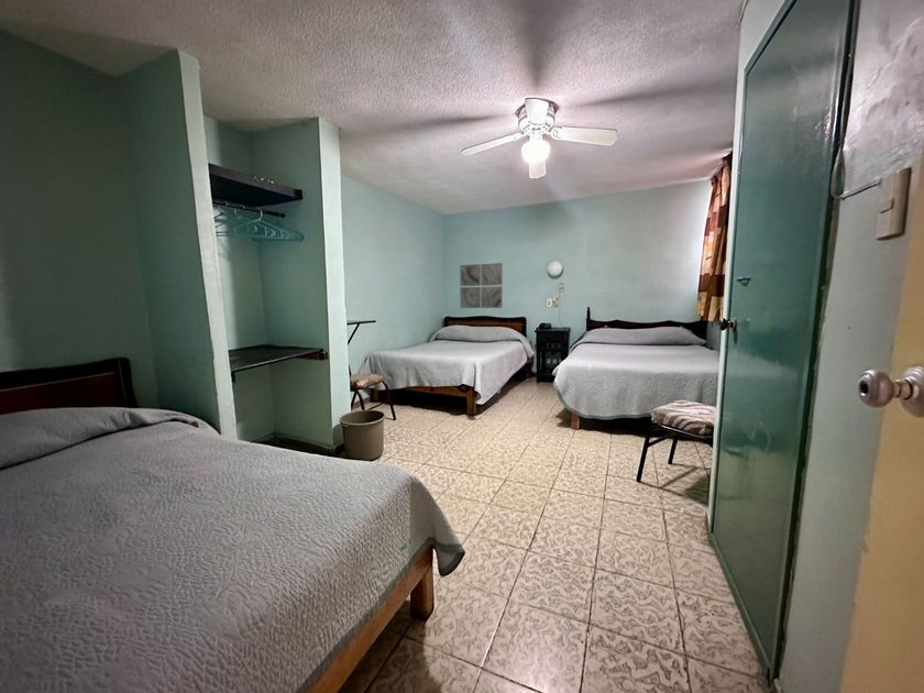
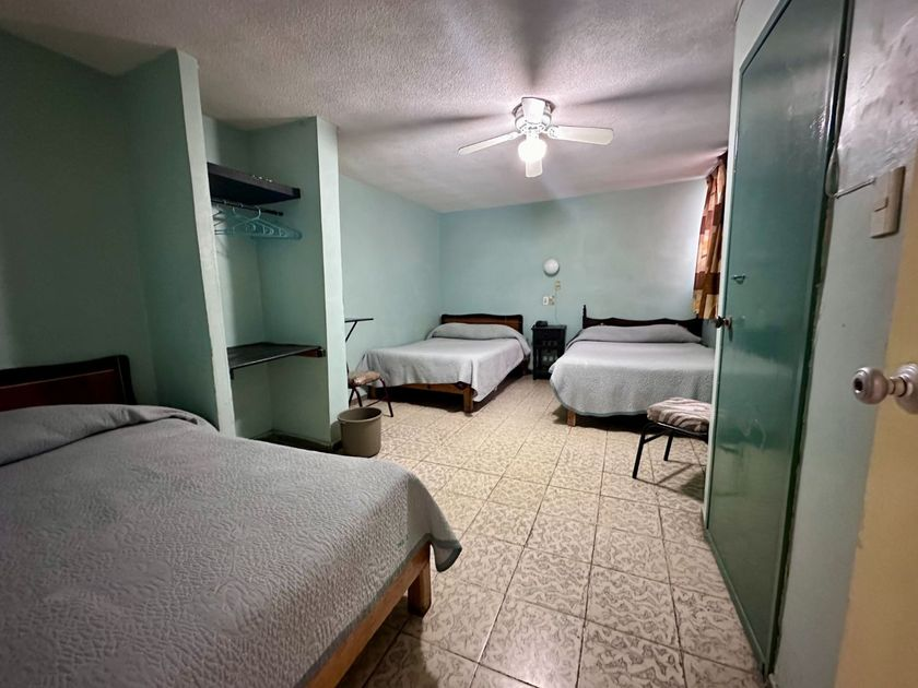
- wall art [459,262,504,309]
